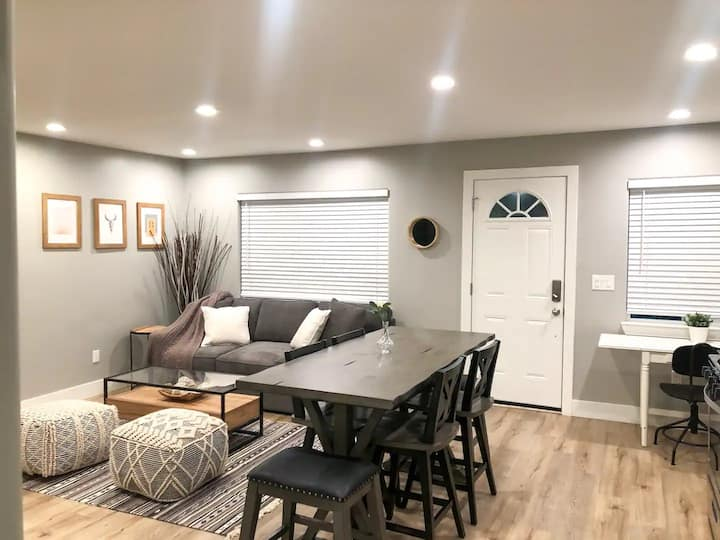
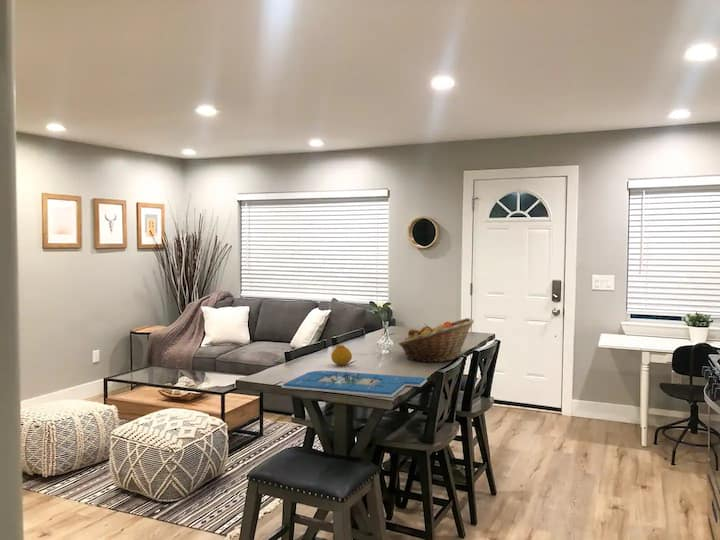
+ fruit basket [398,317,475,363]
+ fruit [330,344,353,366]
+ board game [281,370,428,398]
